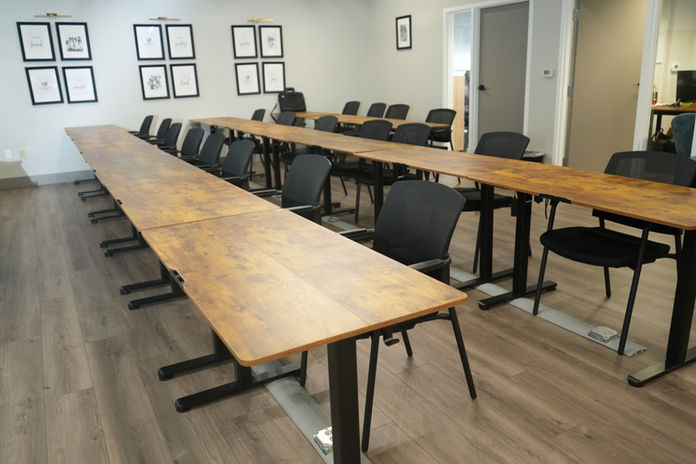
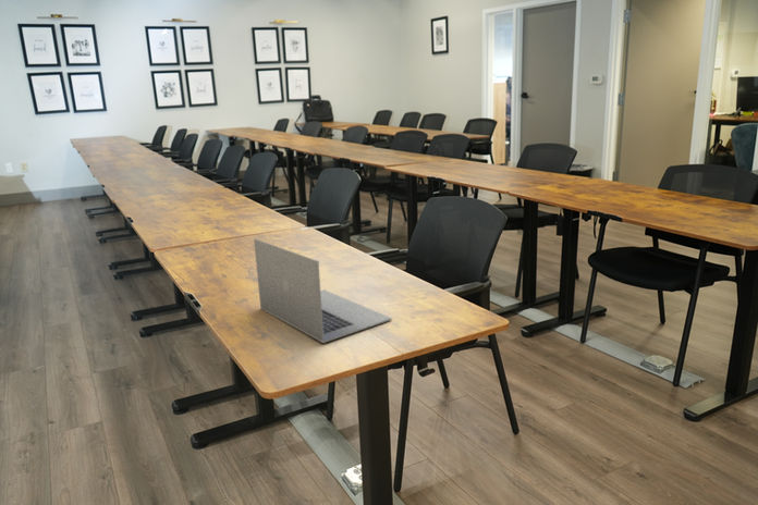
+ laptop [253,237,393,344]
